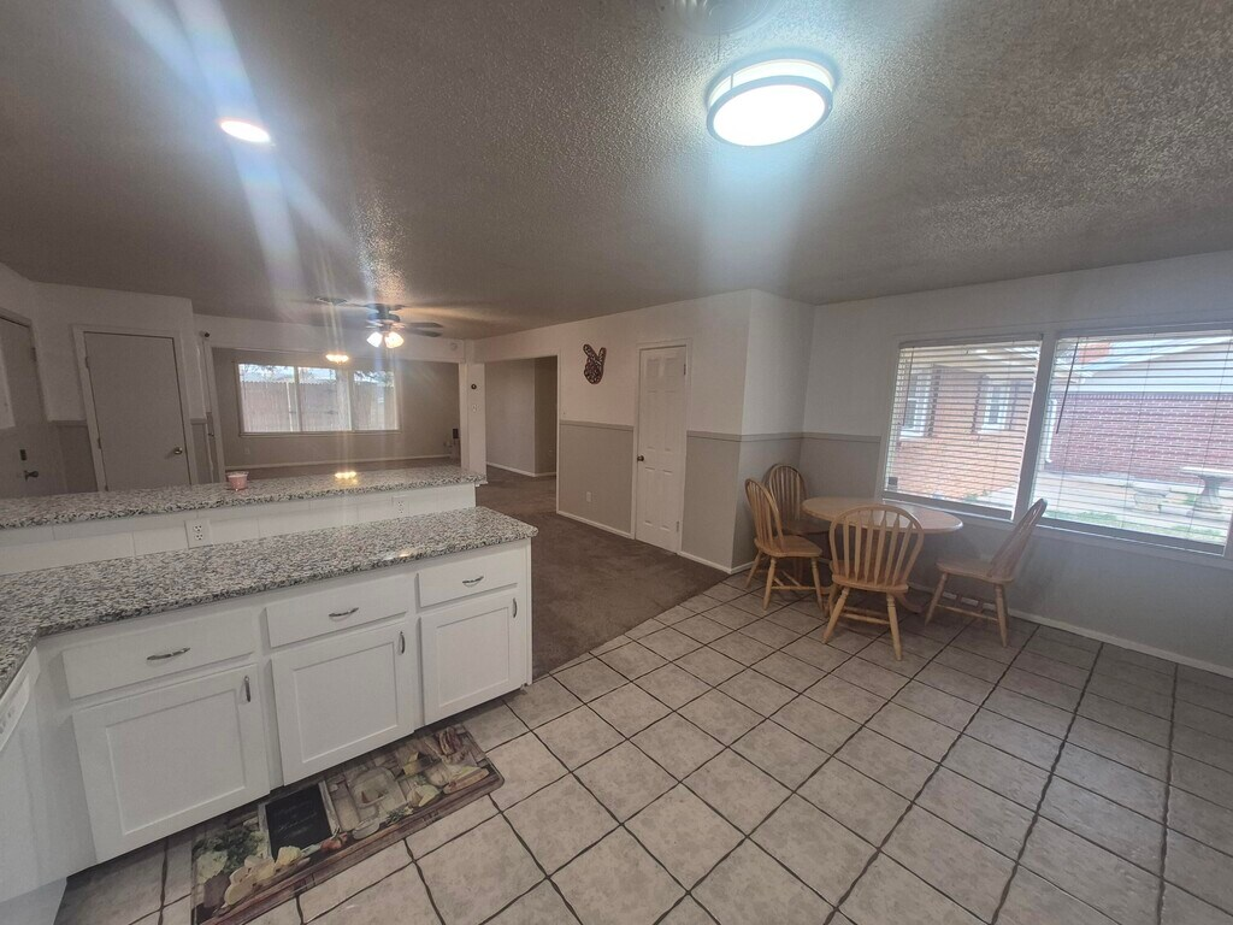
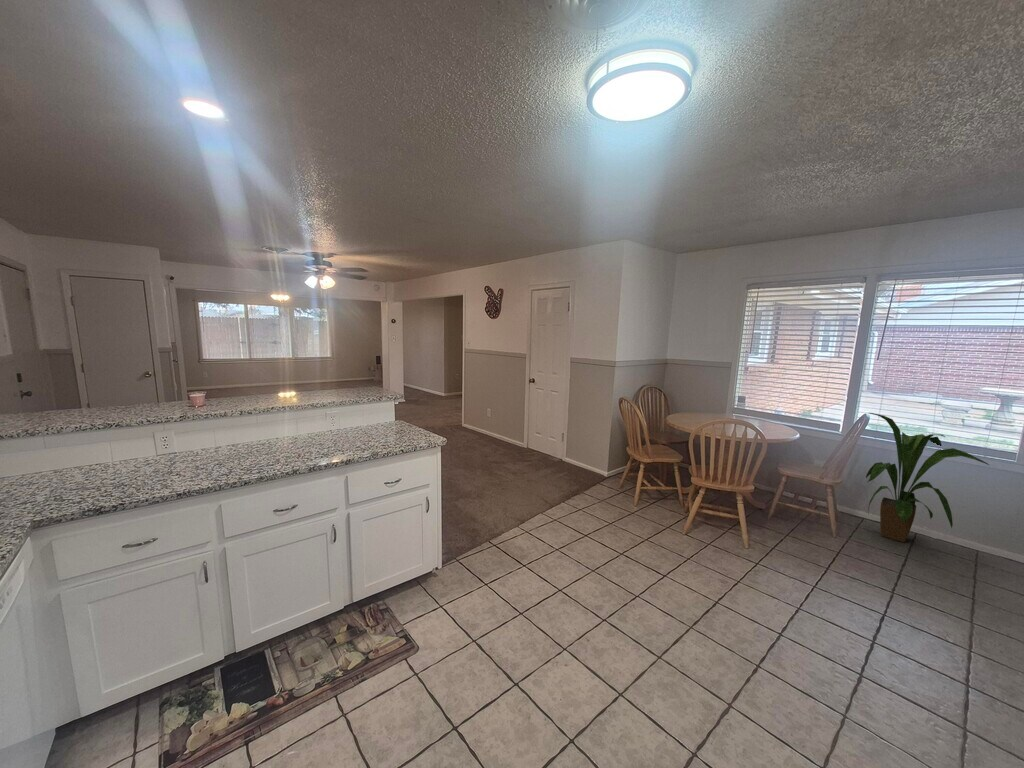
+ house plant [865,412,990,543]
